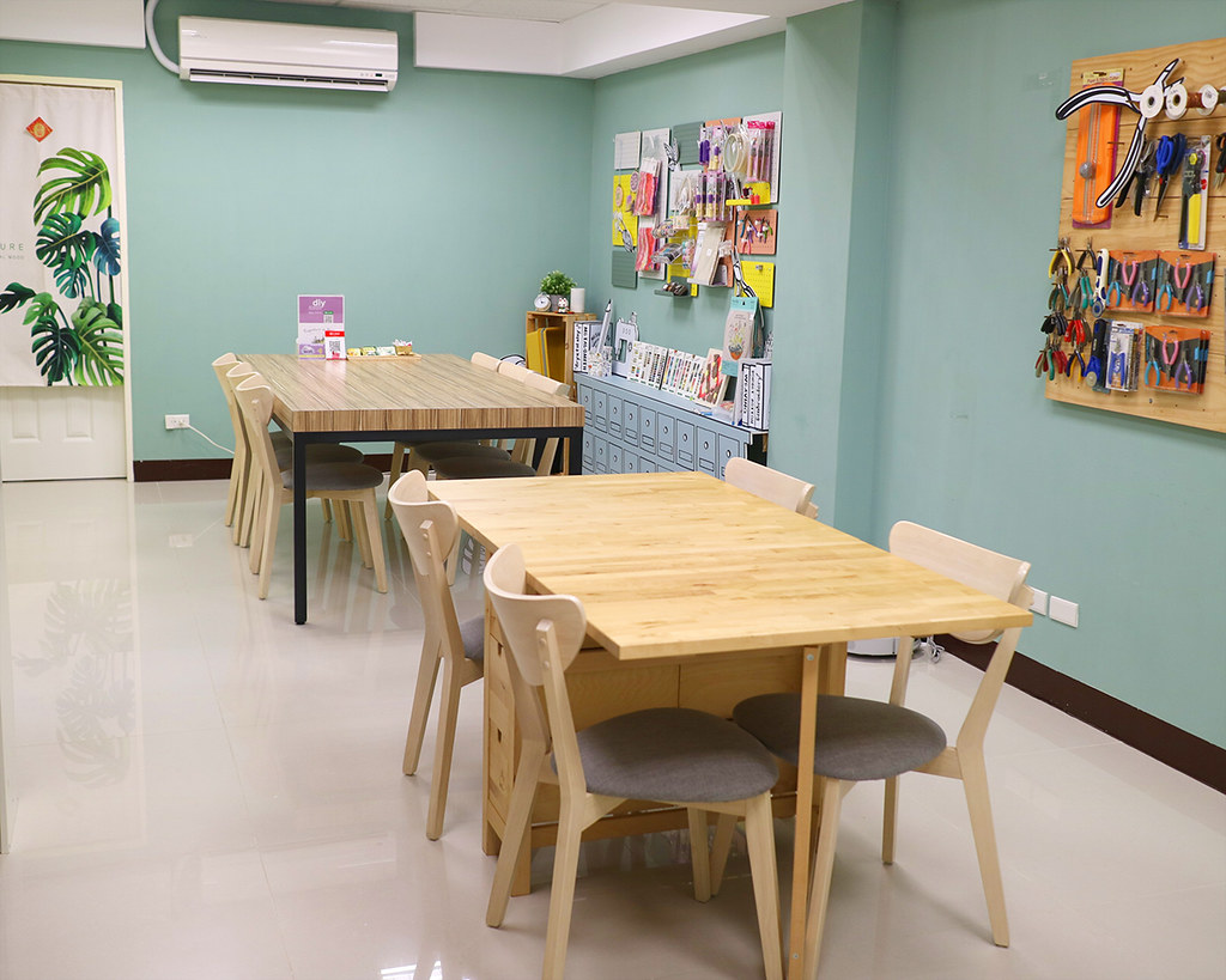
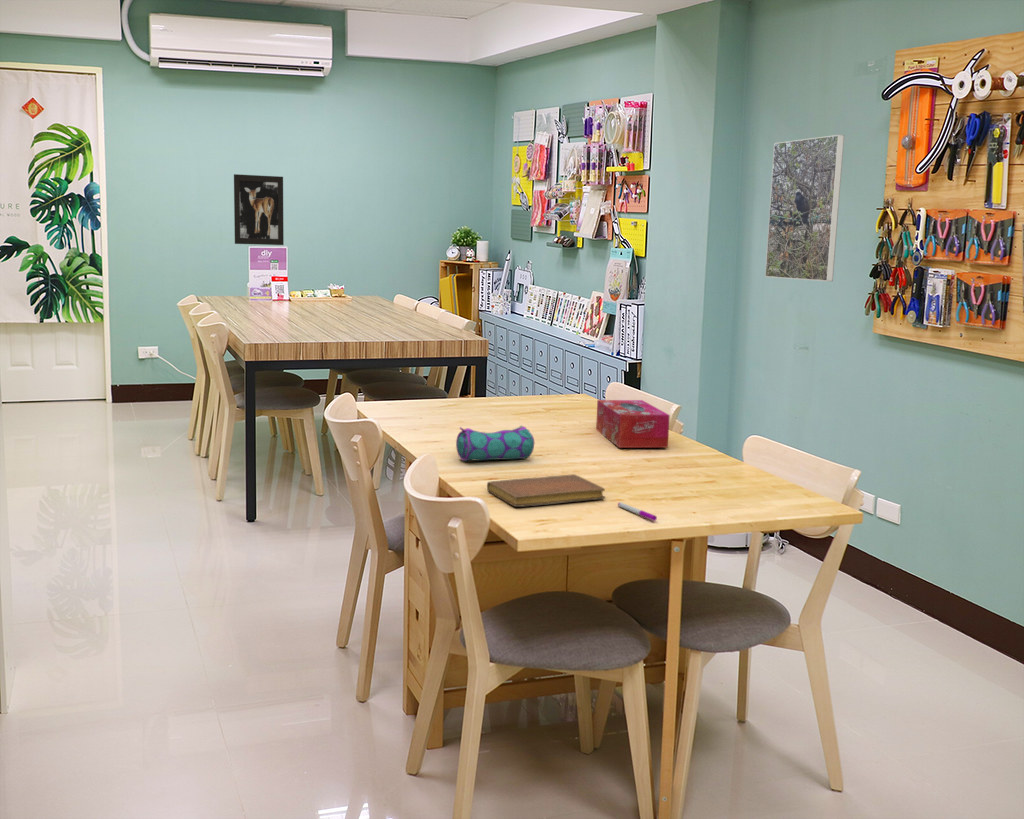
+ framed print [764,134,845,282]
+ pencil case [455,424,535,462]
+ wall art [233,173,285,246]
+ tissue box [595,399,671,449]
+ notebook [486,473,606,508]
+ pen [617,501,658,522]
